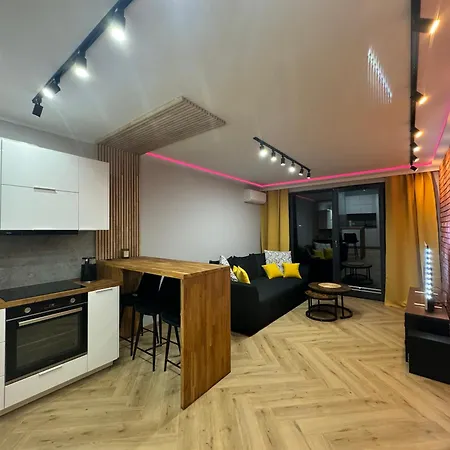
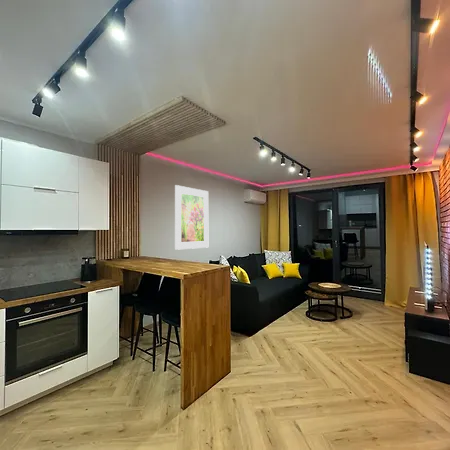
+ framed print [174,184,209,251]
